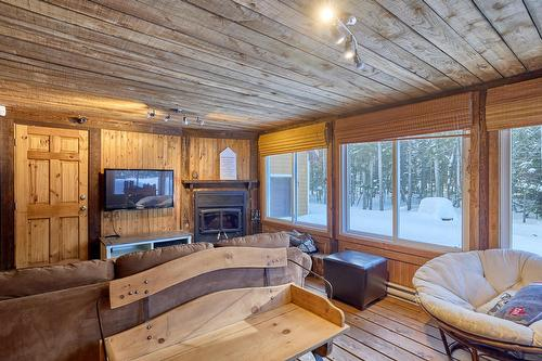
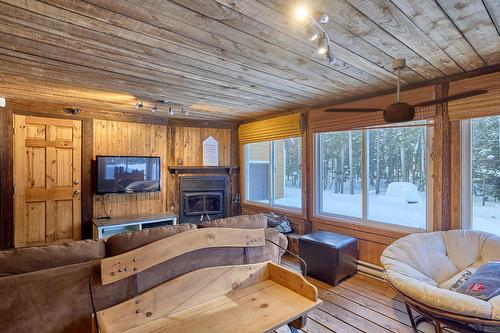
+ ceiling fan [323,57,489,124]
